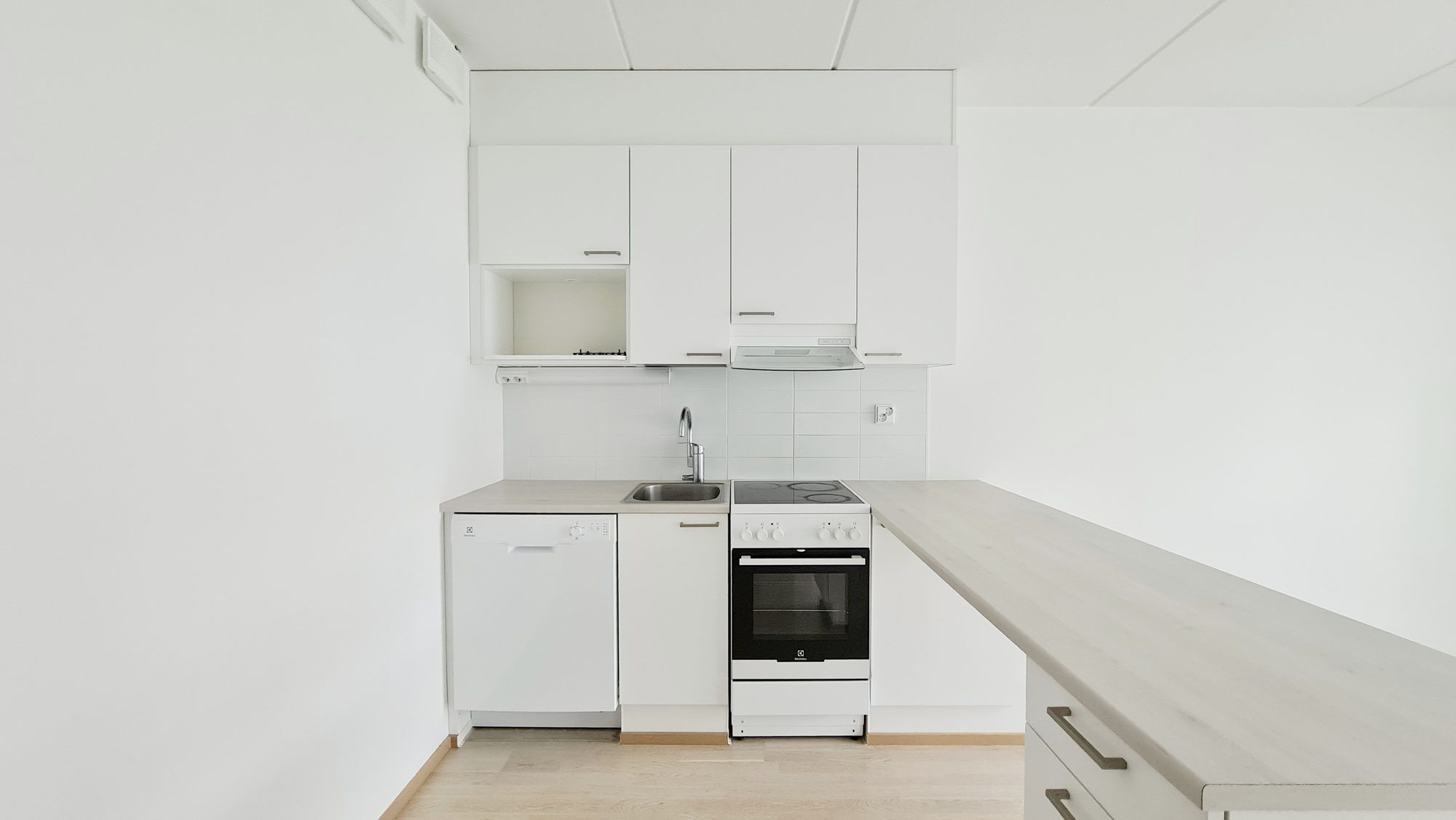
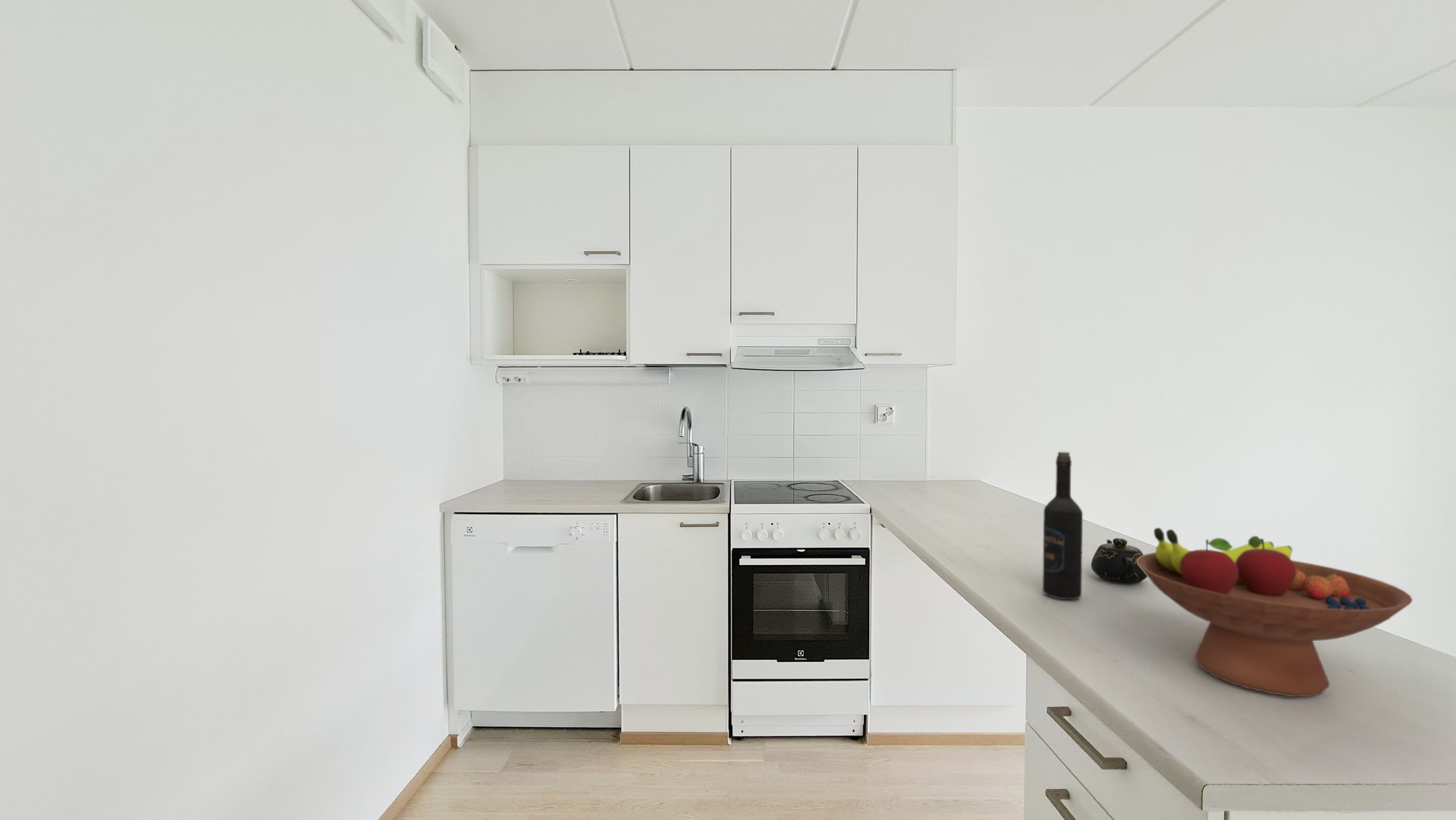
+ wine bottle [1042,452,1083,600]
+ teapot [1091,537,1147,584]
+ fruit bowl [1137,527,1413,698]
